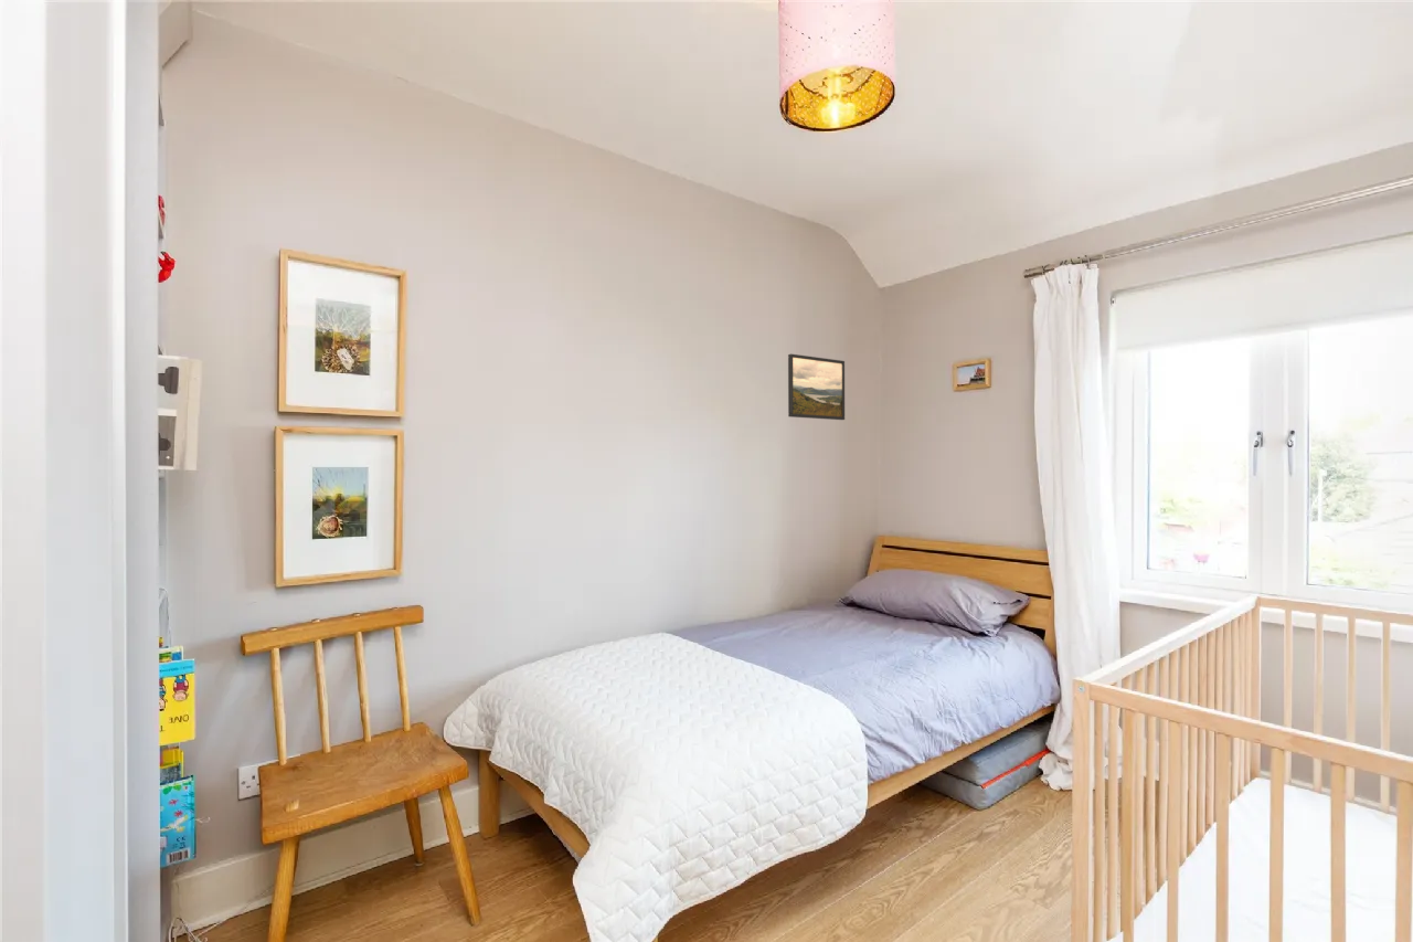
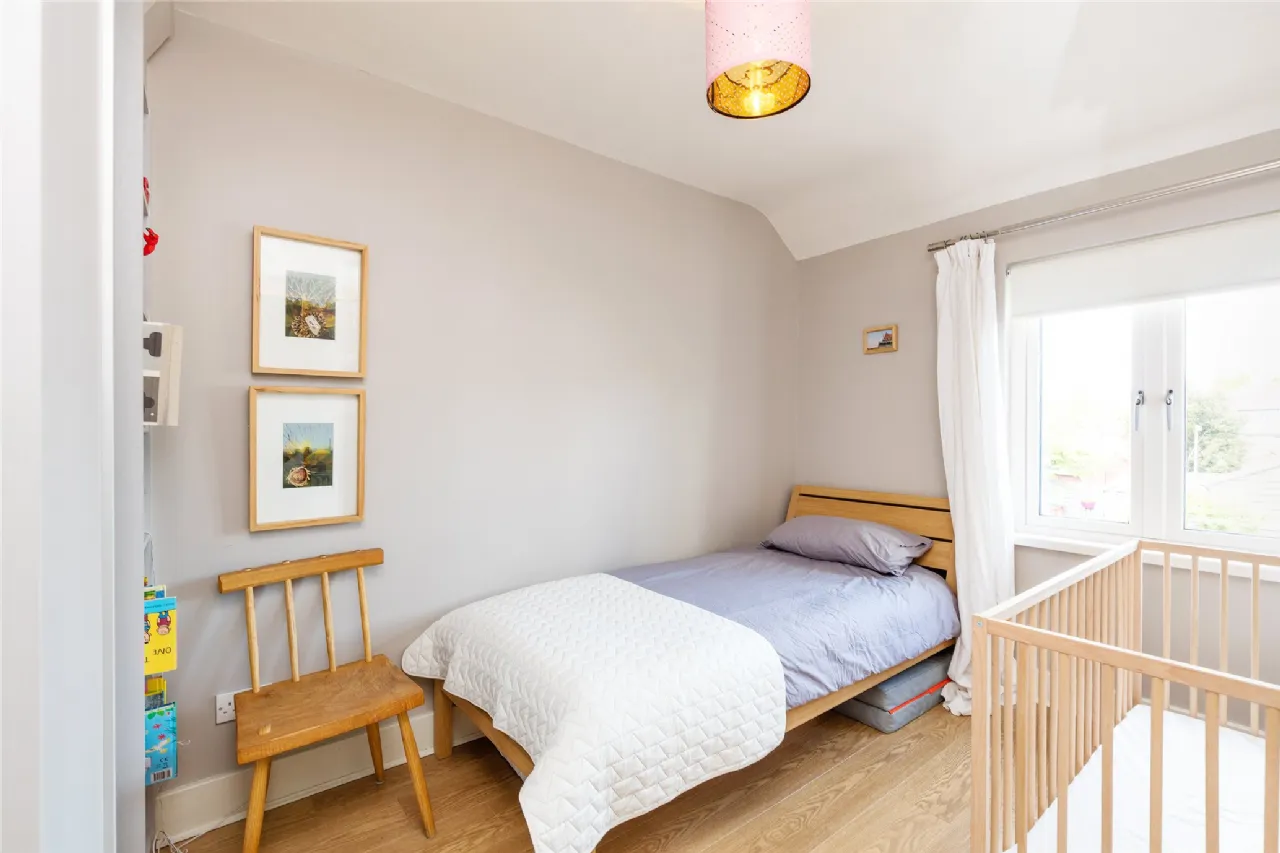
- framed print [787,353,846,421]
